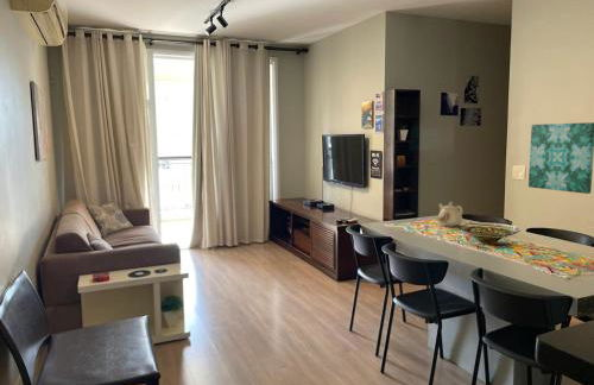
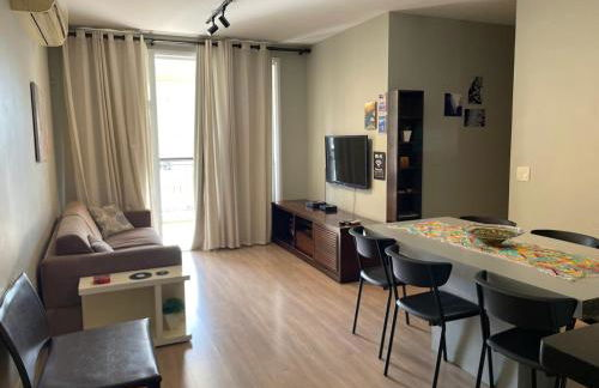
- teapot [436,201,463,228]
- wall art [527,121,594,195]
